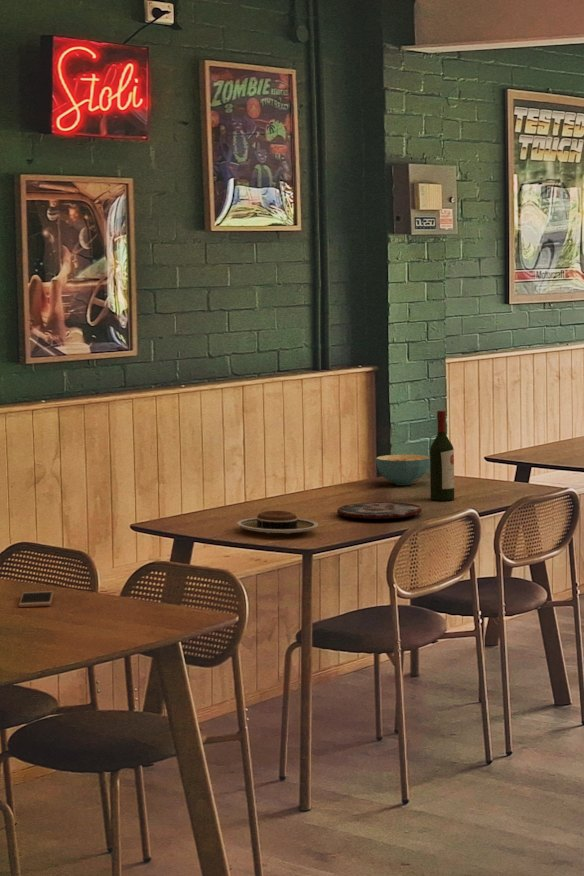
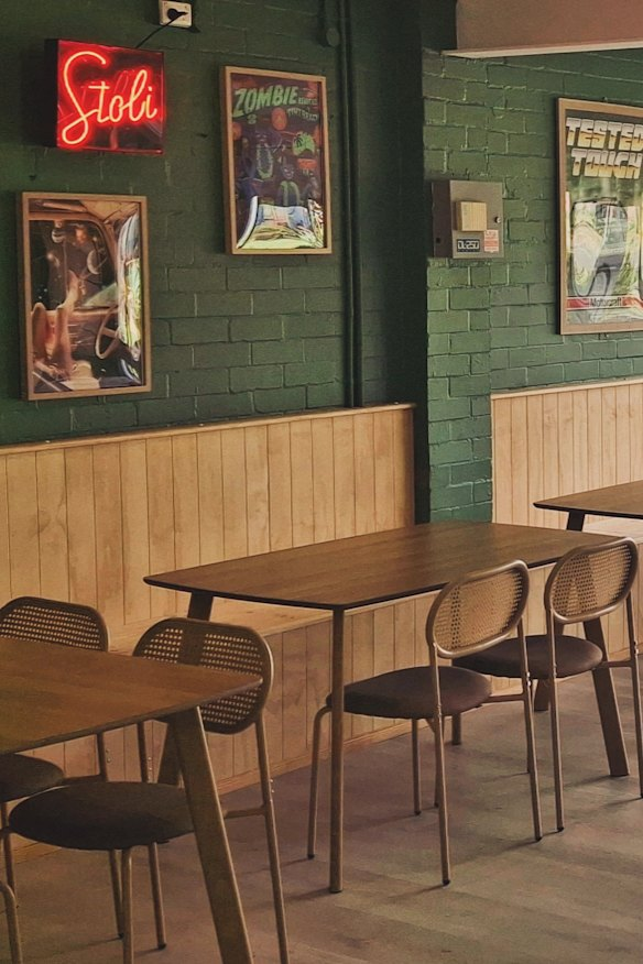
- wine bottle [429,410,455,502]
- plate [336,501,423,520]
- plate [236,510,319,535]
- cereal bowl [375,454,430,486]
- smartphone [18,590,55,608]
